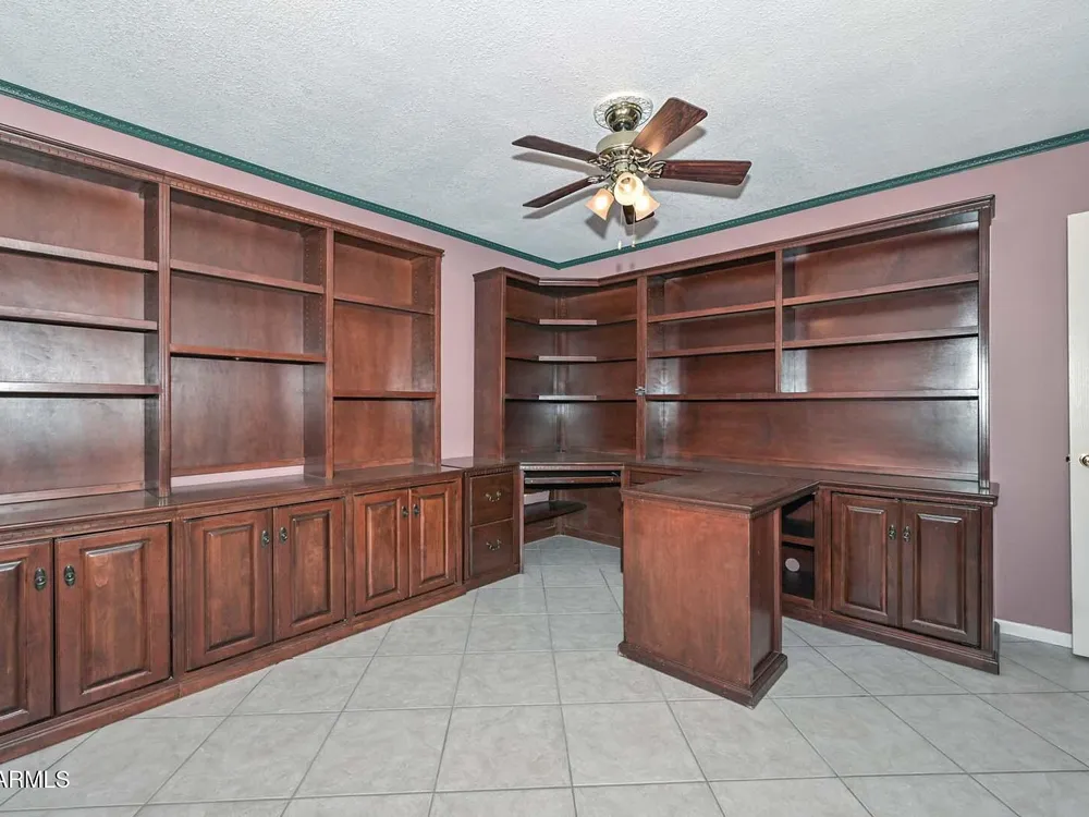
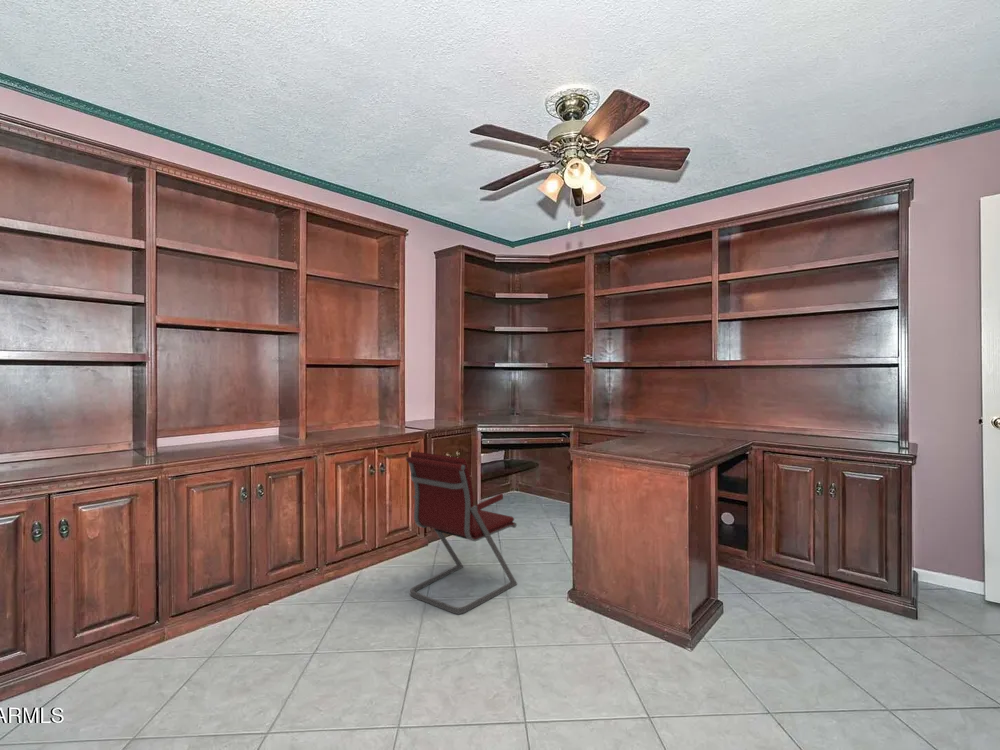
+ office chair [405,450,518,615]
